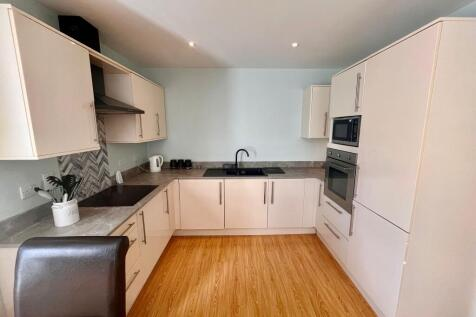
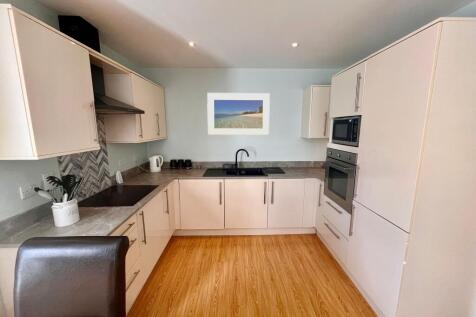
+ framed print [206,92,271,136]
